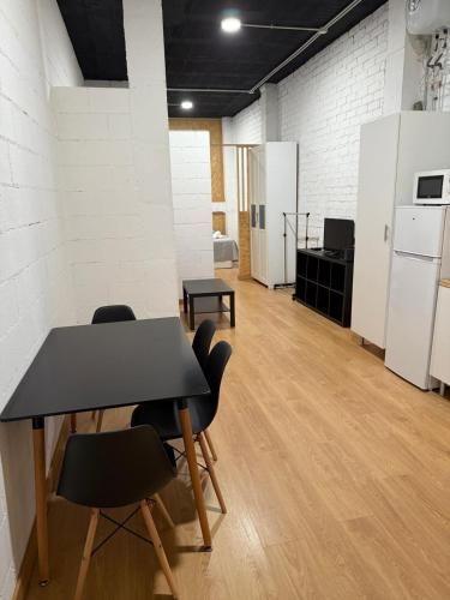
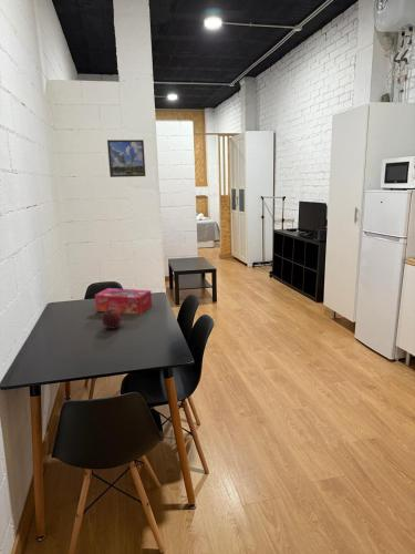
+ tissue box [94,287,153,315]
+ fruit [101,309,123,330]
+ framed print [106,138,146,178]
